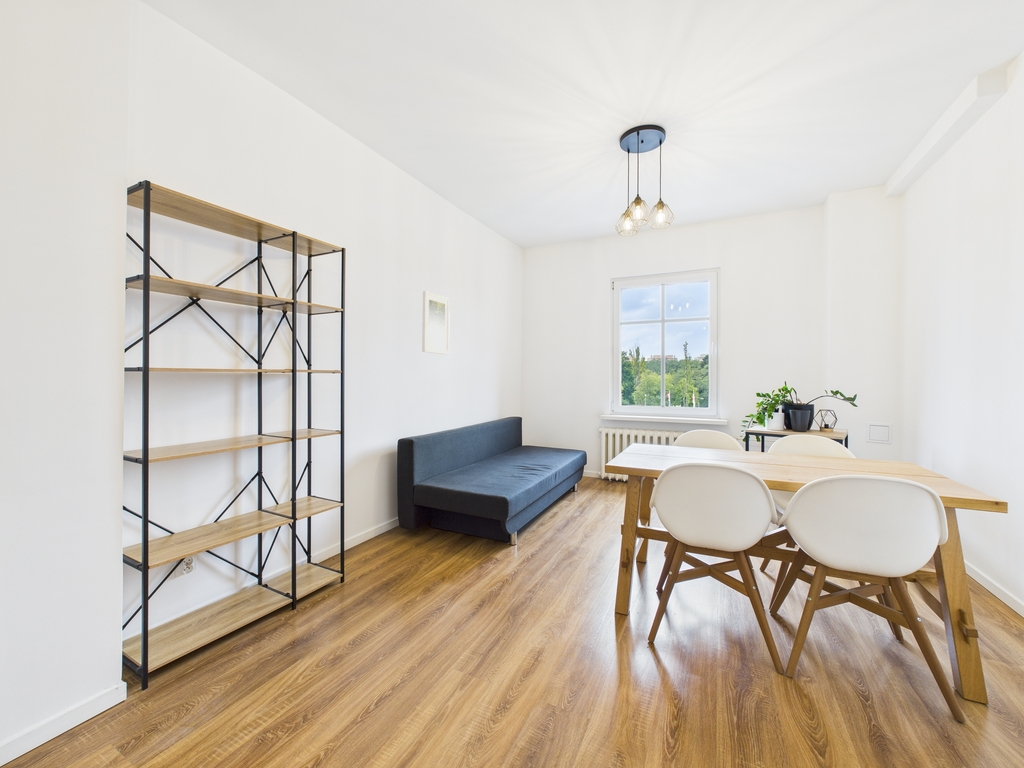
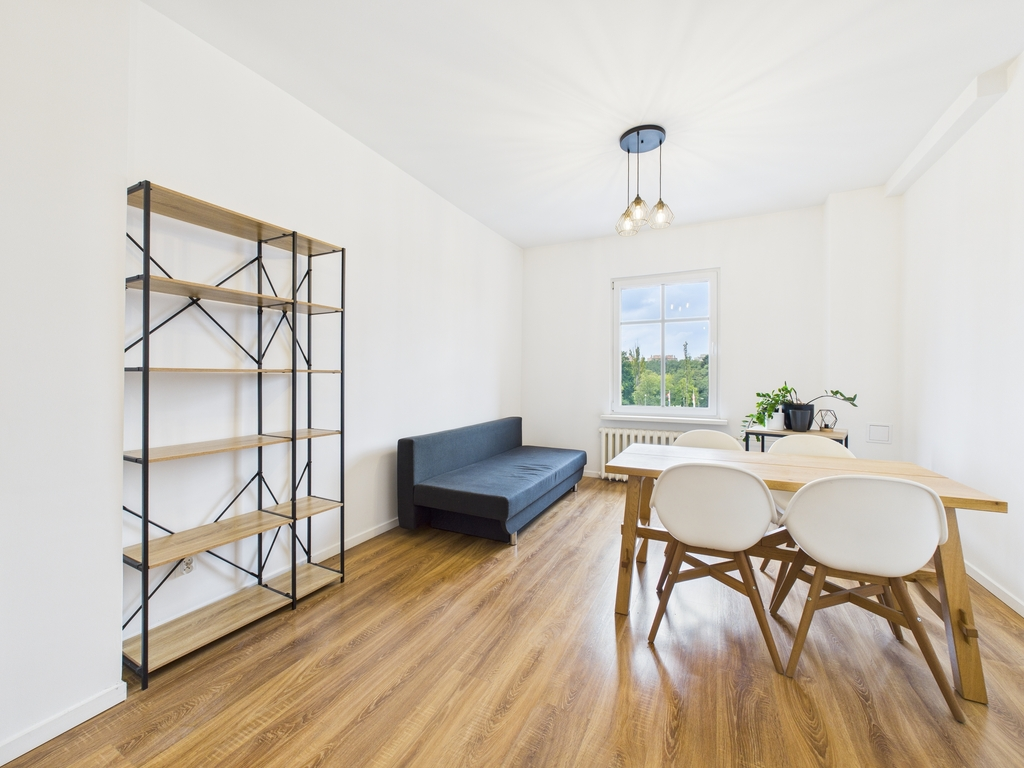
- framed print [421,290,451,356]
